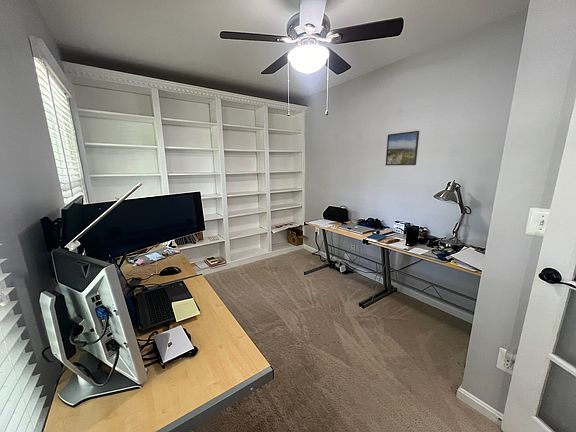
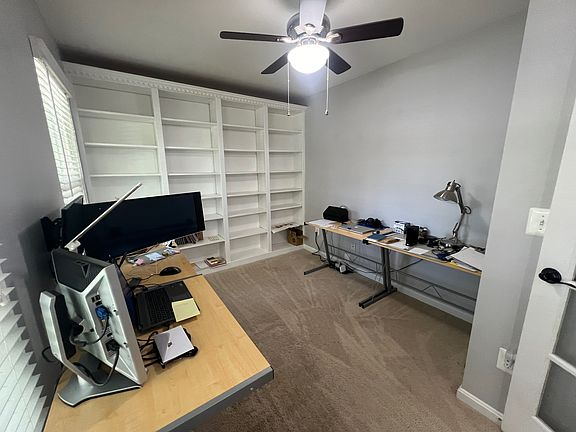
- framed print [385,130,420,166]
